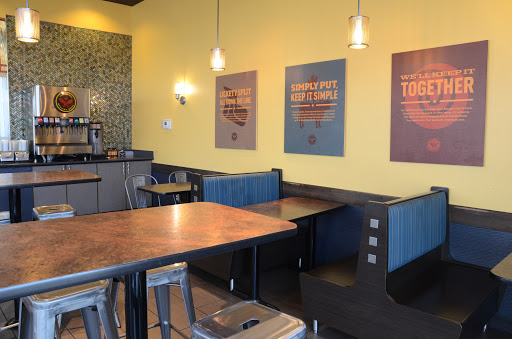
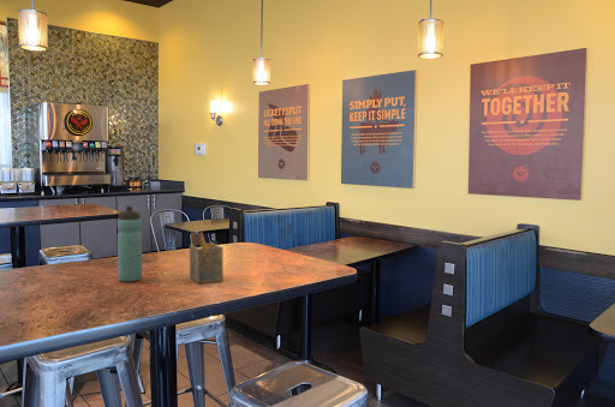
+ napkin holder [189,232,225,285]
+ water bottle [117,205,143,282]
